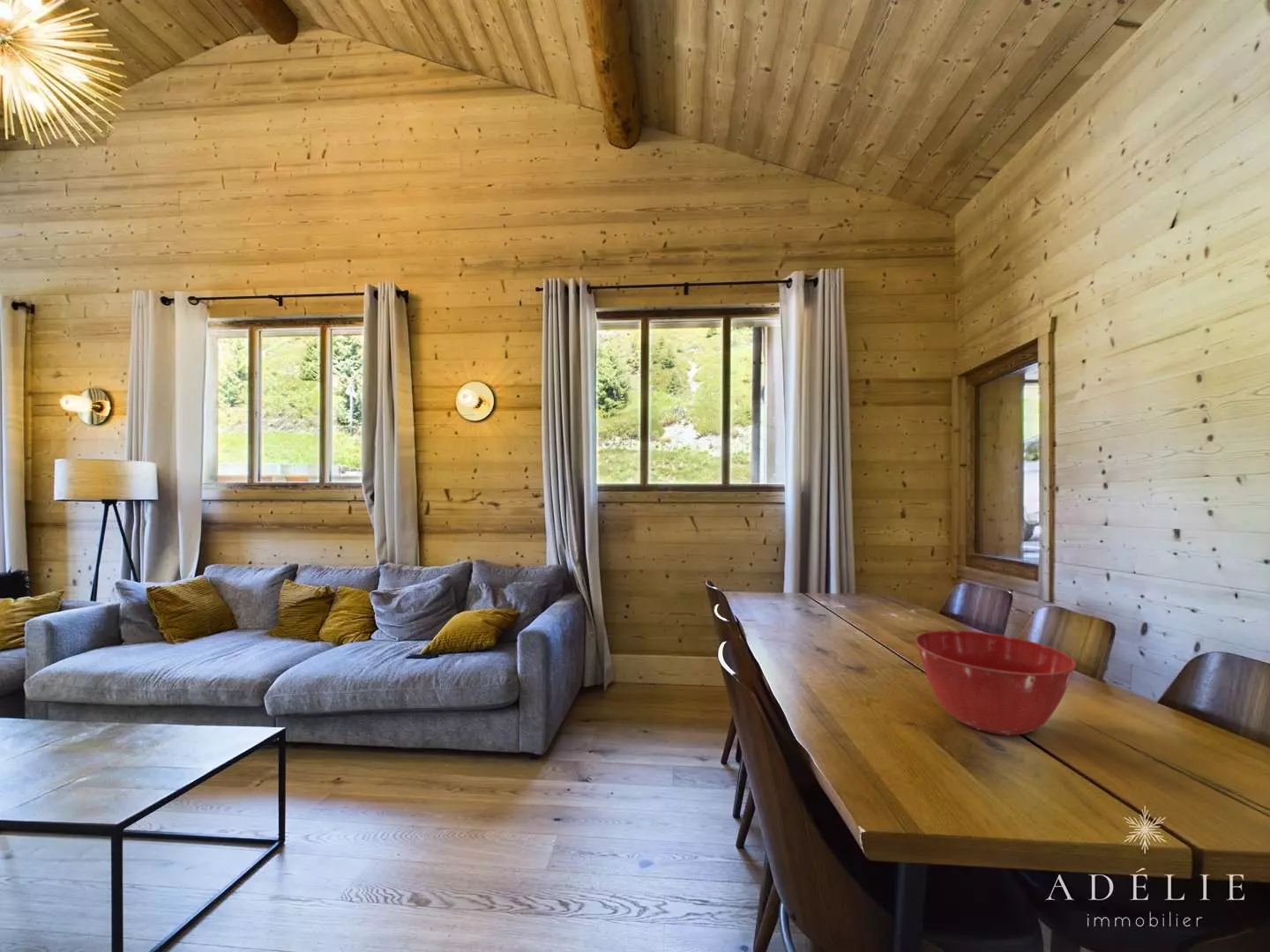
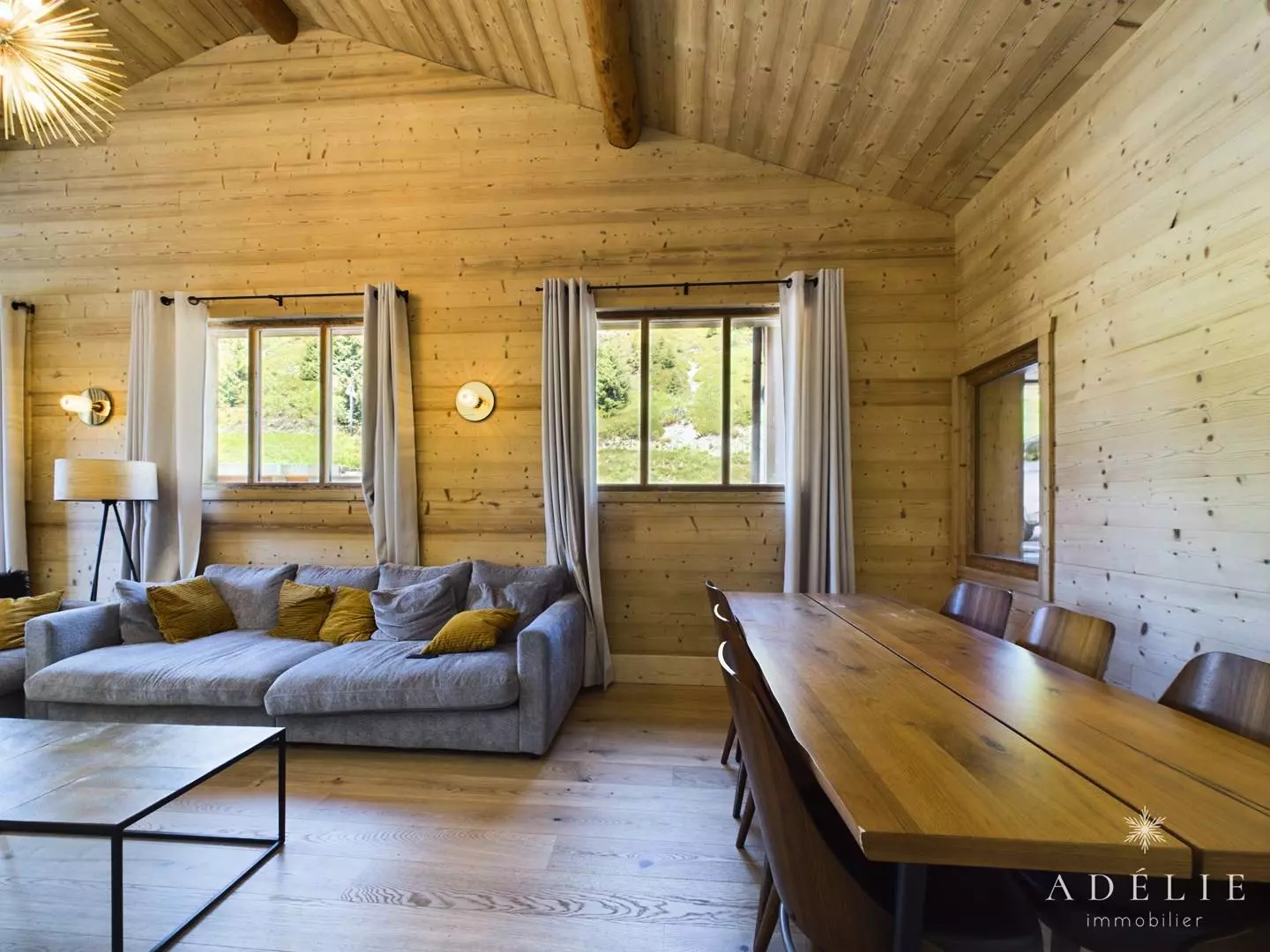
- mixing bowl [915,629,1077,736]
